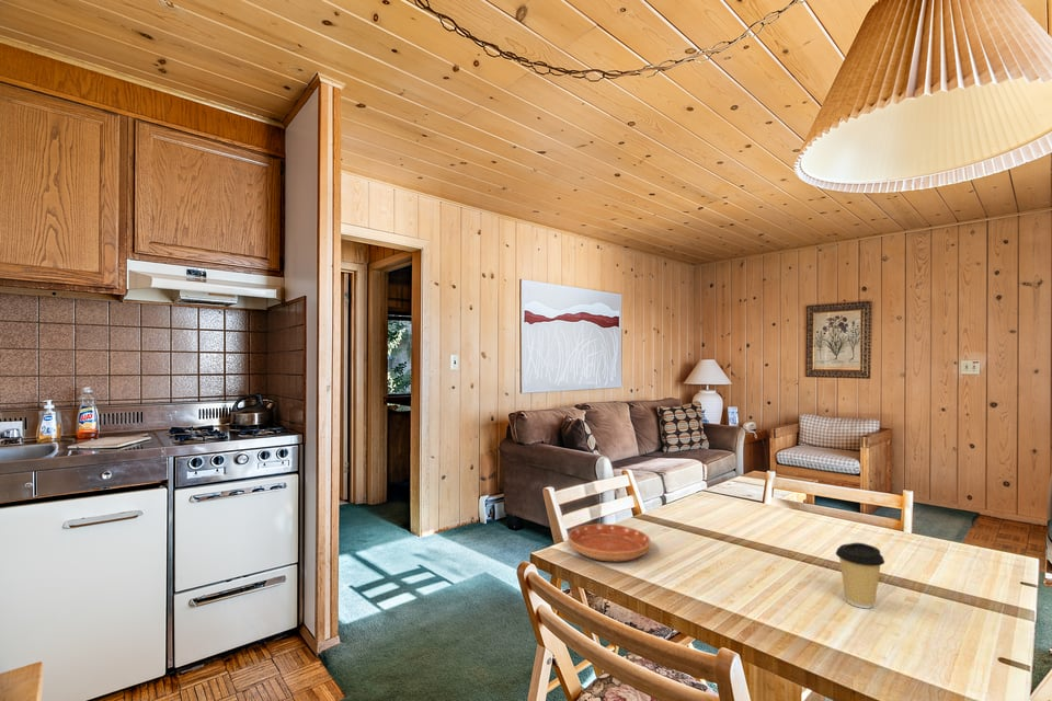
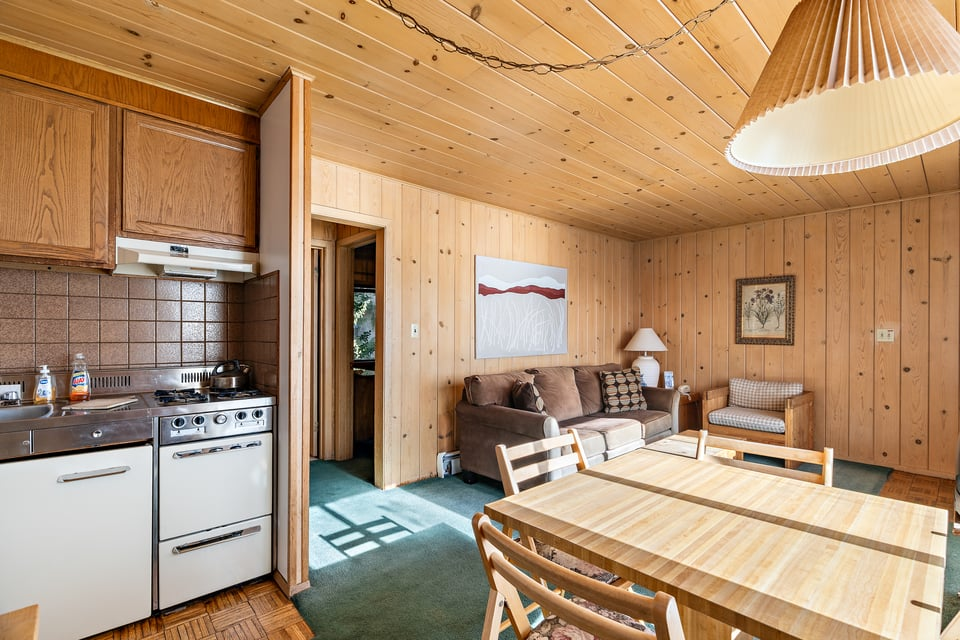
- saucer [567,522,652,562]
- coffee cup [835,542,885,609]
